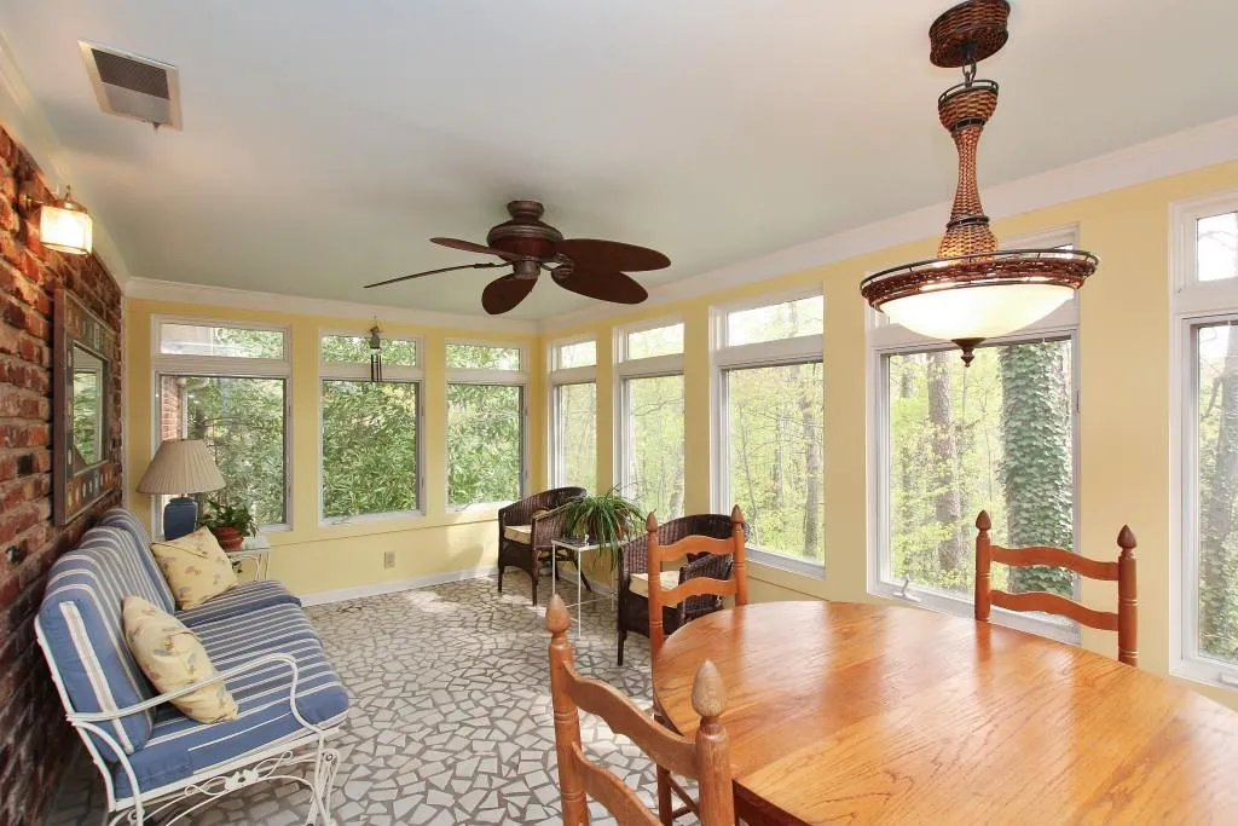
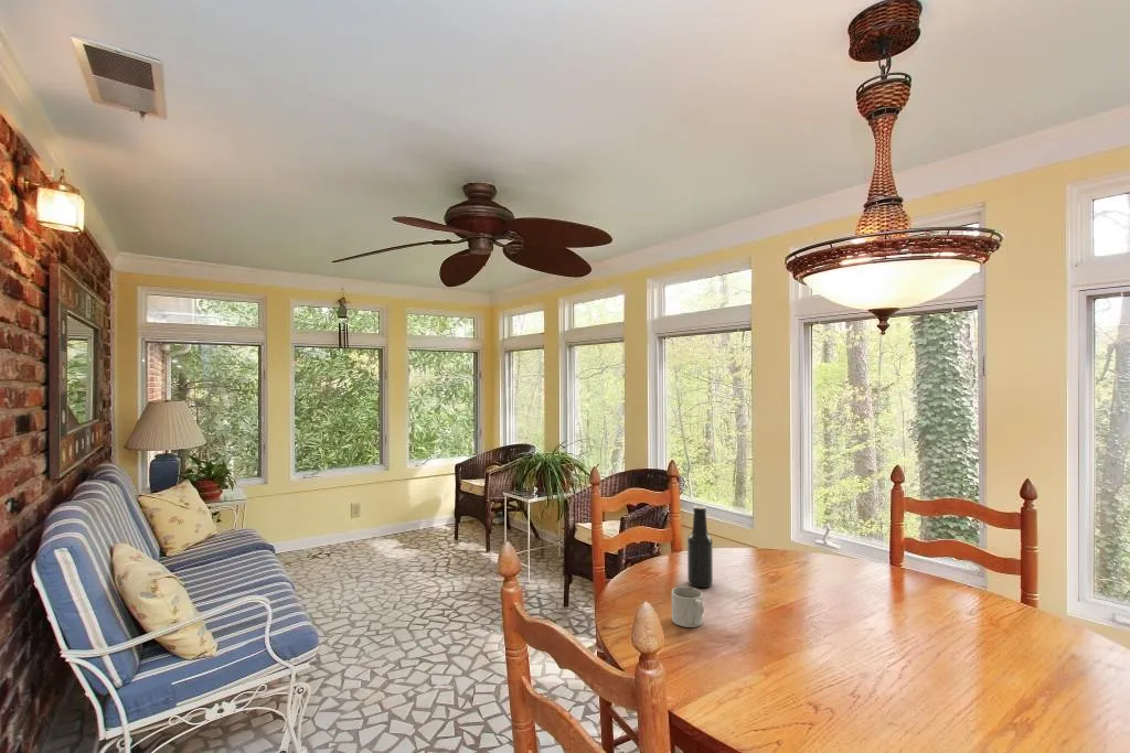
+ mug [671,585,705,628]
+ beer bottle [686,505,714,589]
